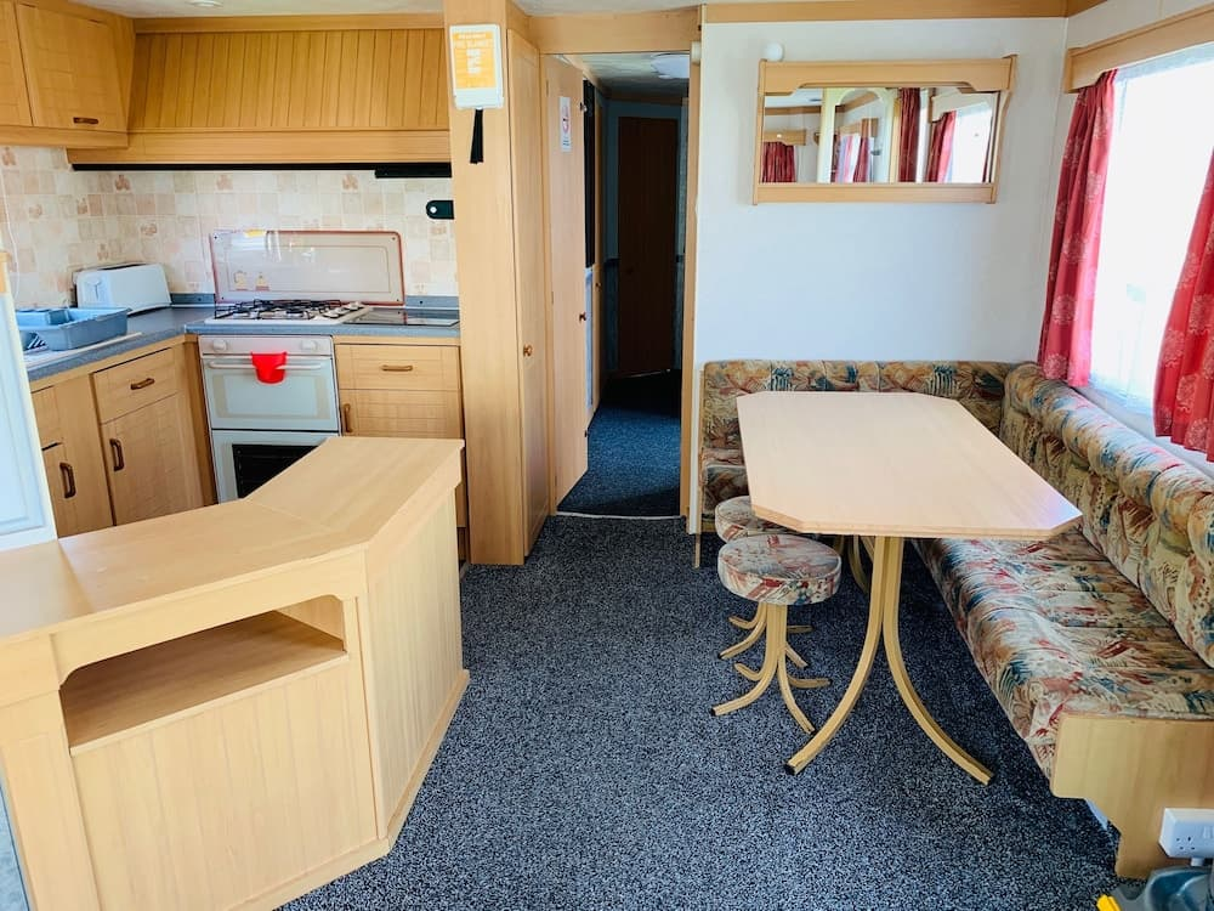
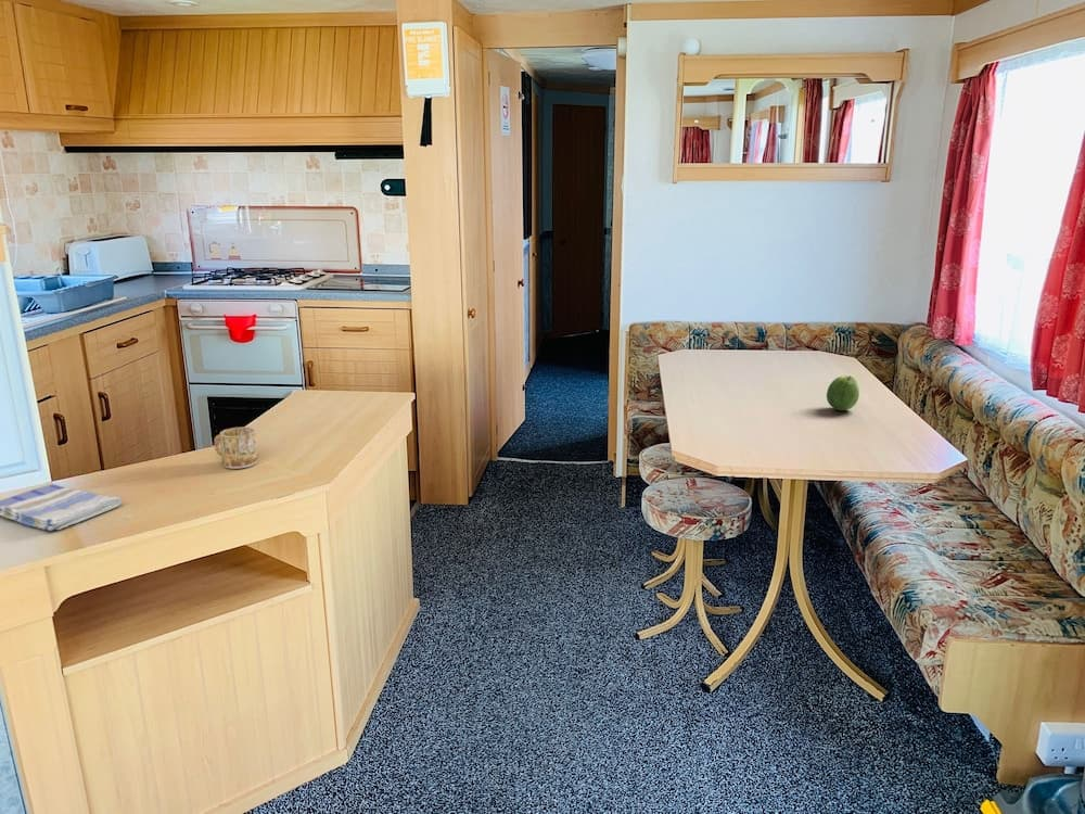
+ fruit [826,374,860,411]
+ dish towel [0,483,123,532]
+ mug [213,427,258,470]
